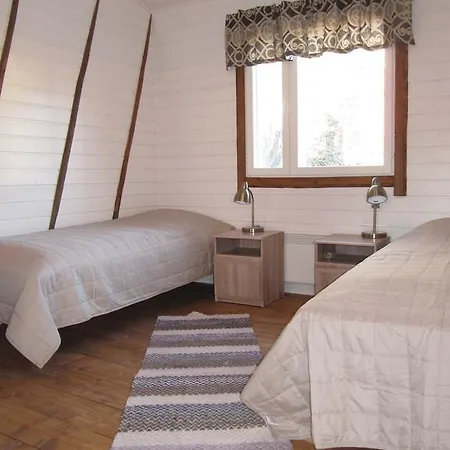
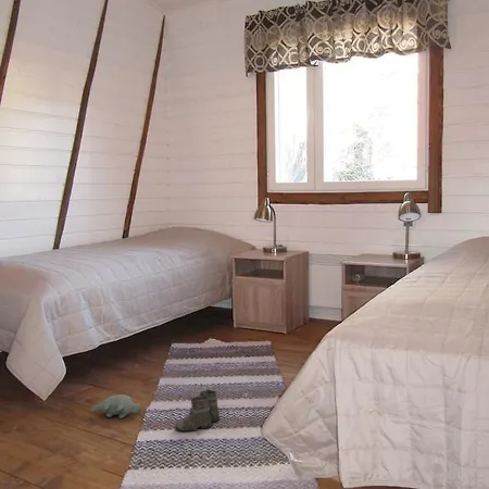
+ plush toy [89,393,142,419]
+ boots [174,388,222,434]
